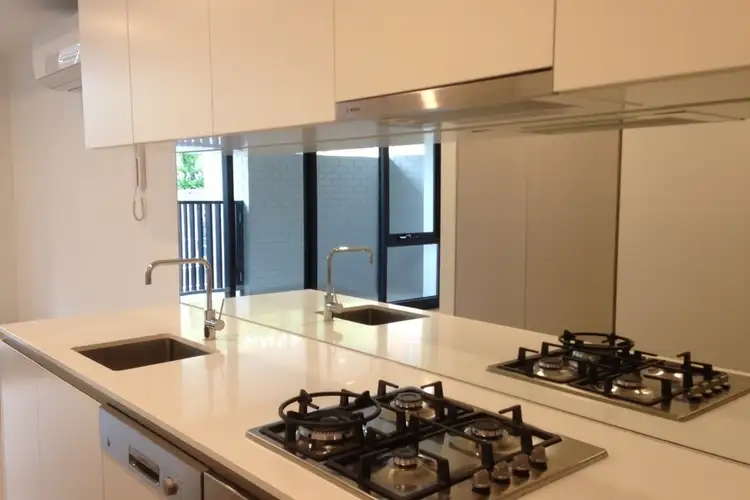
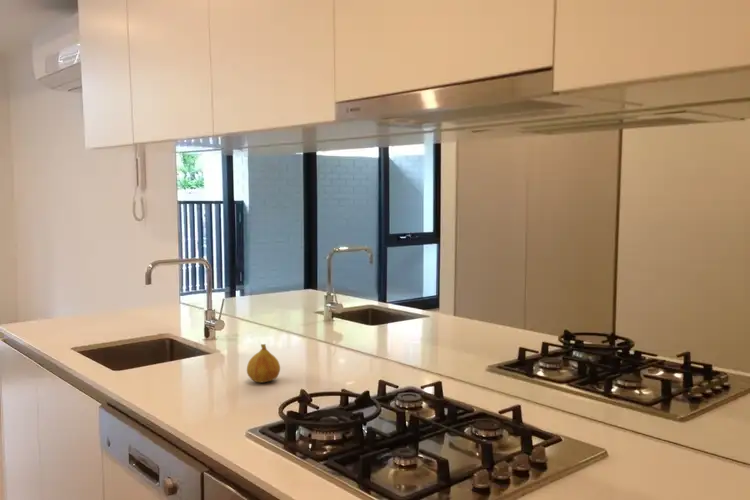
+ fruit [246,343,281,383]
